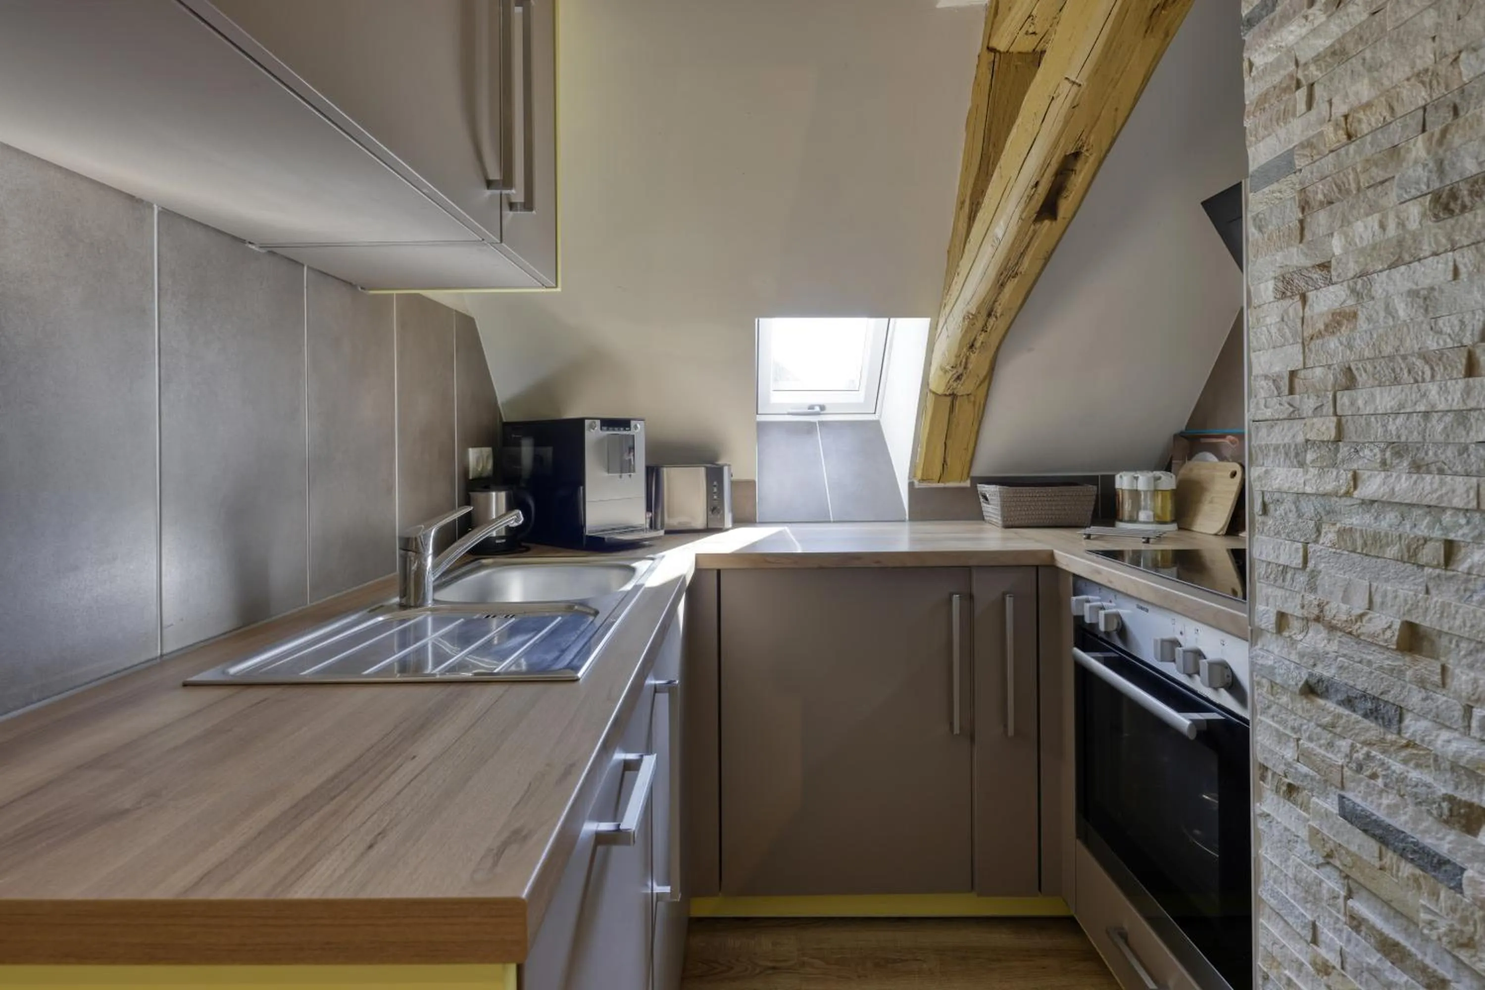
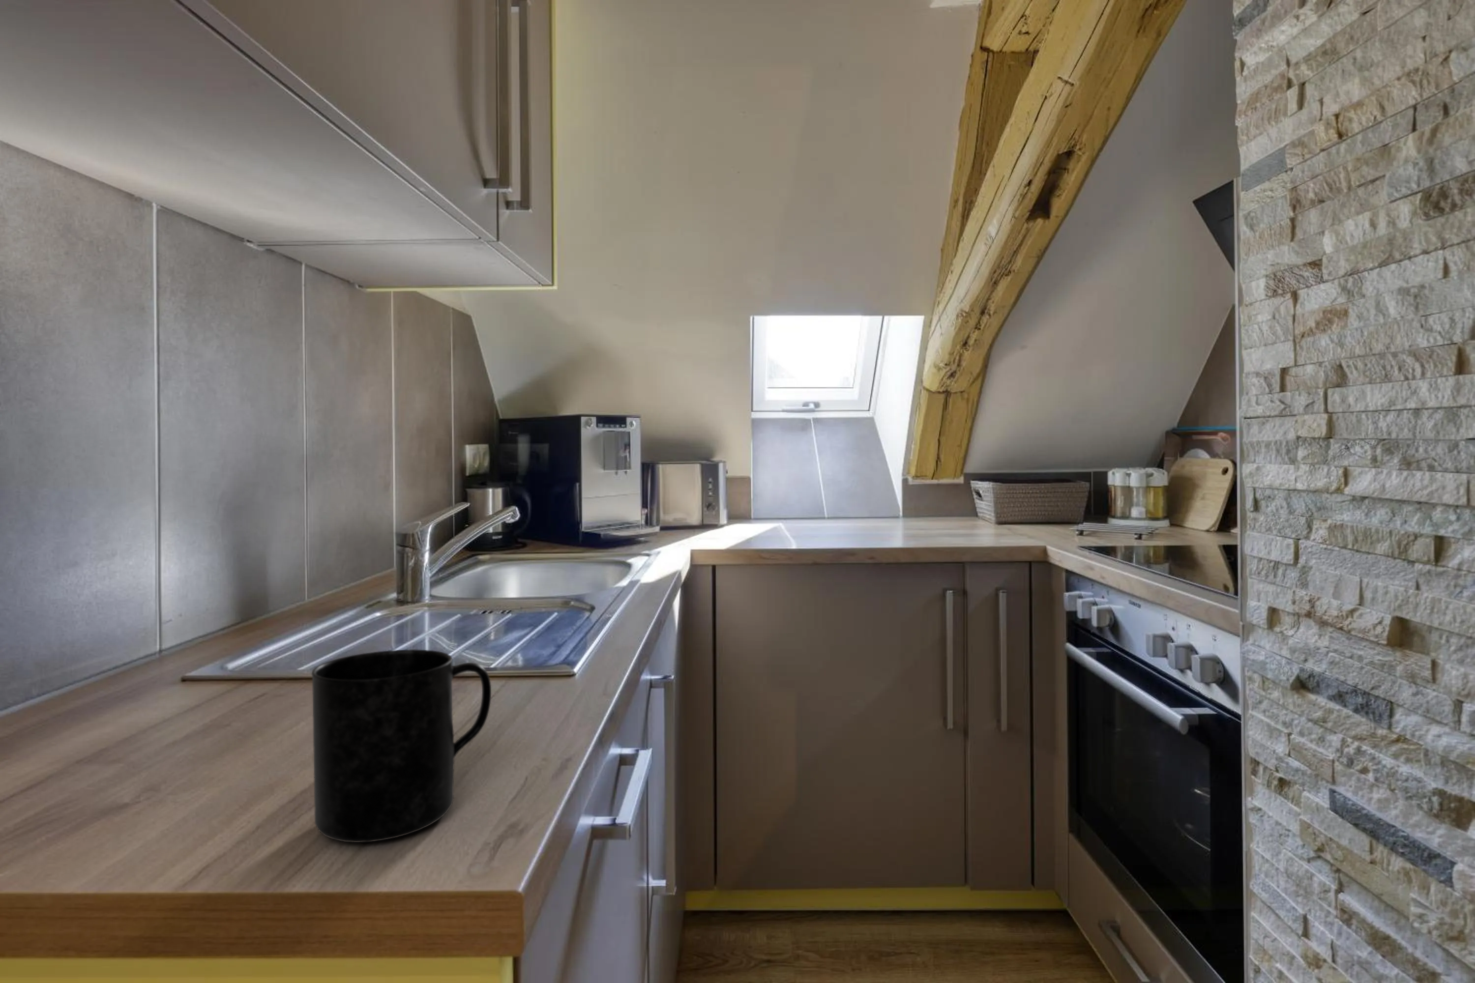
+ mug [312,648,492,843]
